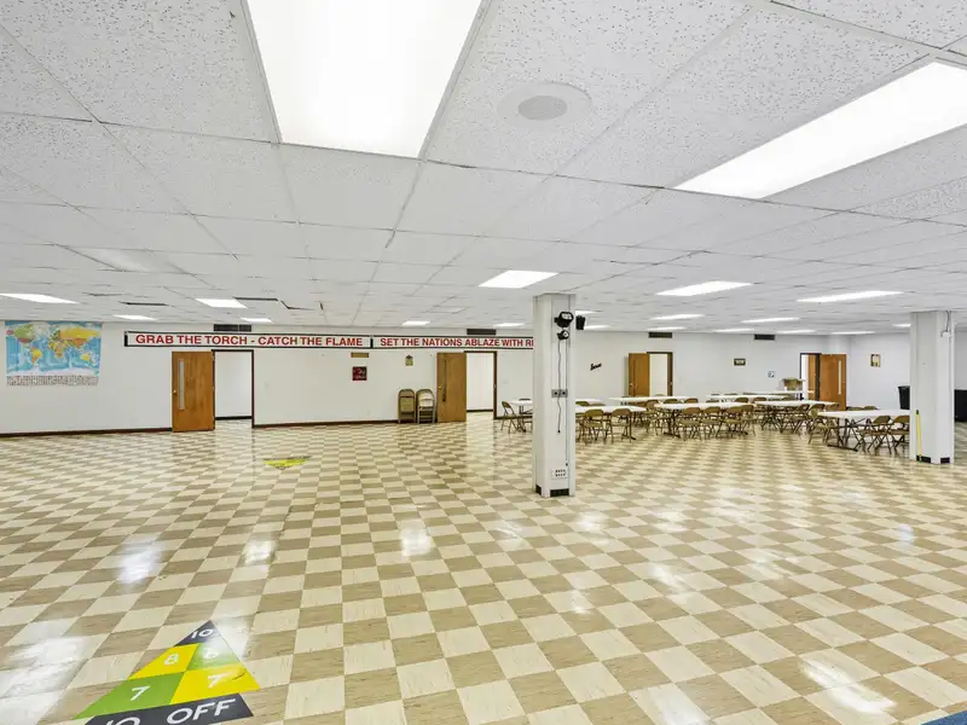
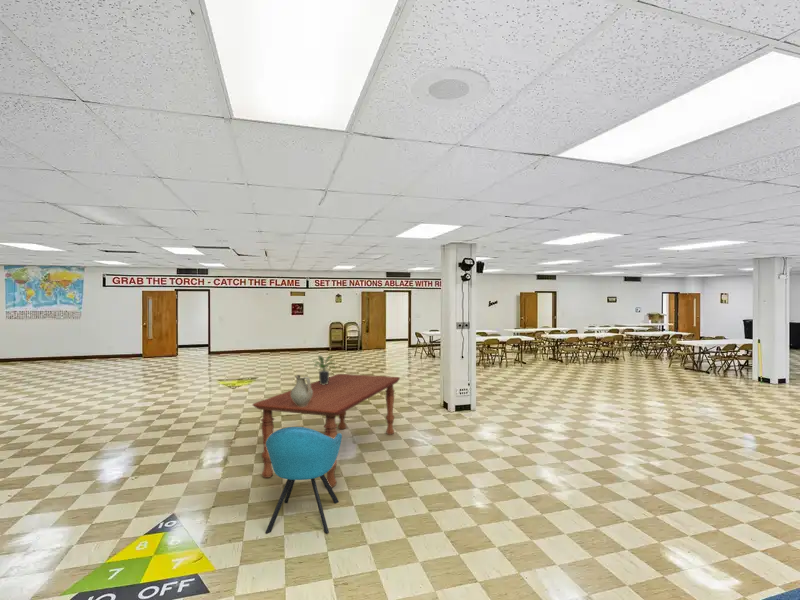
+ dining table [251,373,401,488]
+ chair [264,426,343,534]
+ potted plant [308,354,336,385]
+ ceramic jug [290,374,313,407]
